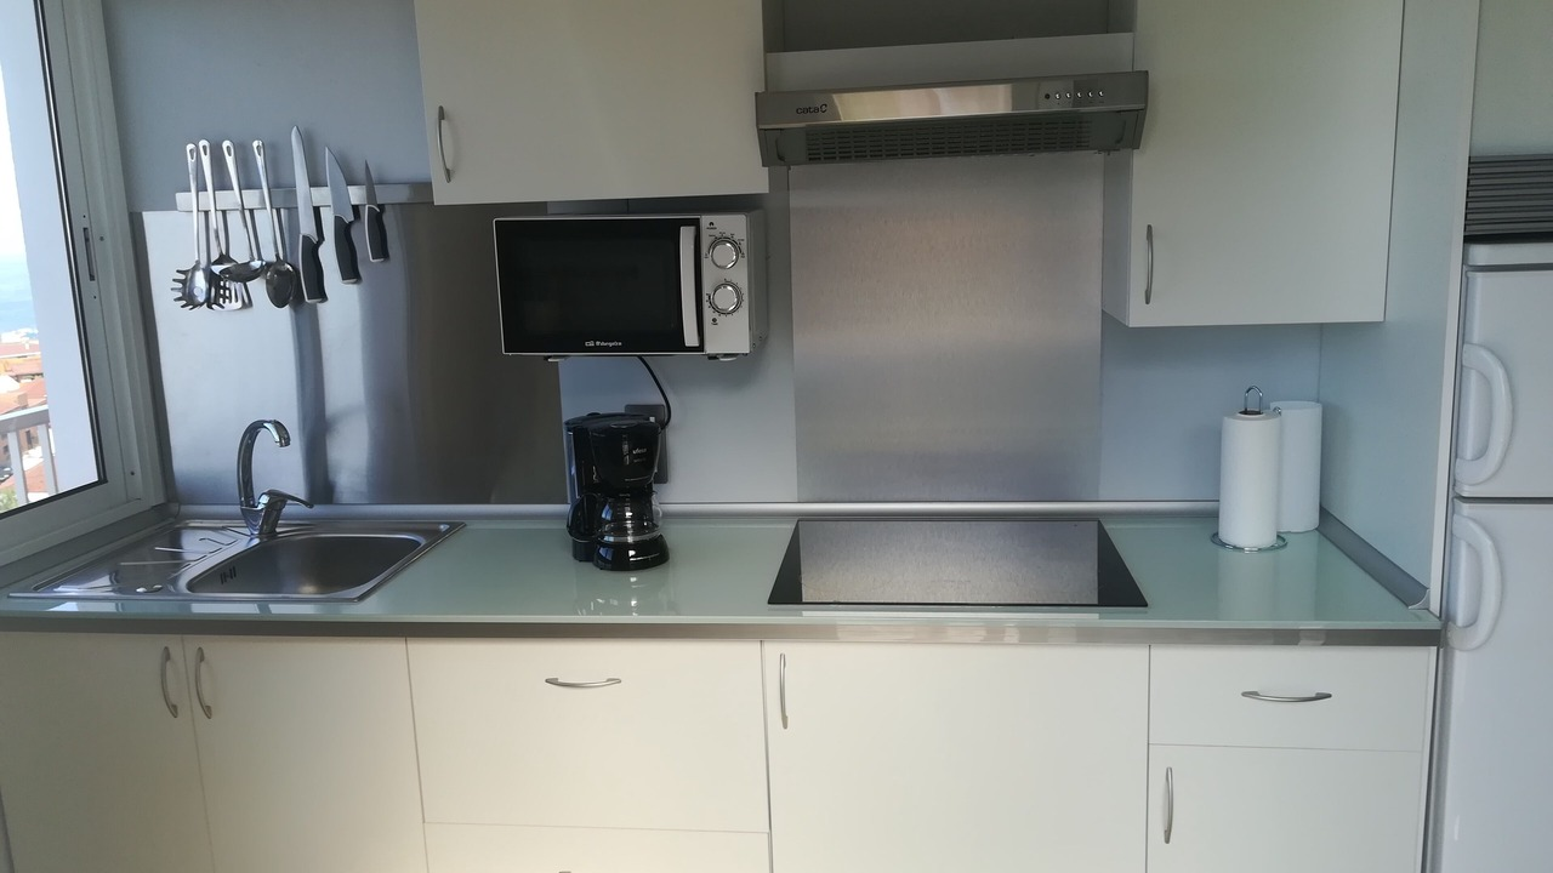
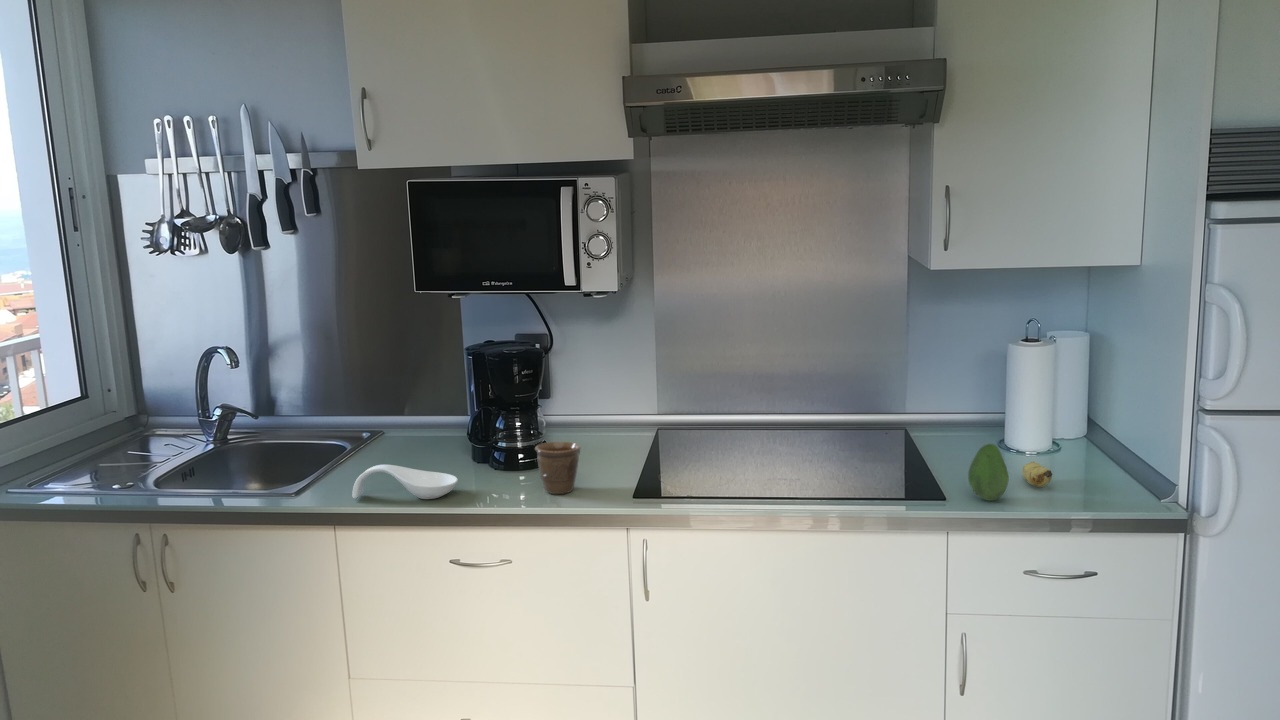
+ mug [534,441,582,495]
+ fruit [967,443,1009,502]
+ banana [1021,461,1053,488]
+ spoon rest [352,464,459,500]
